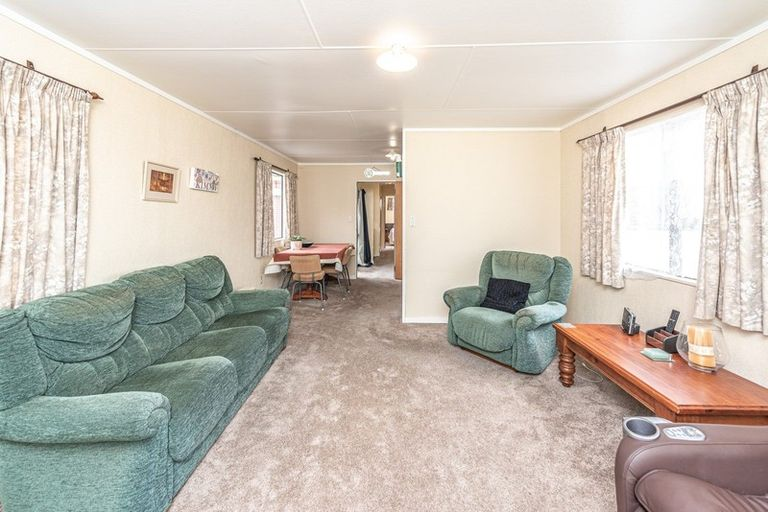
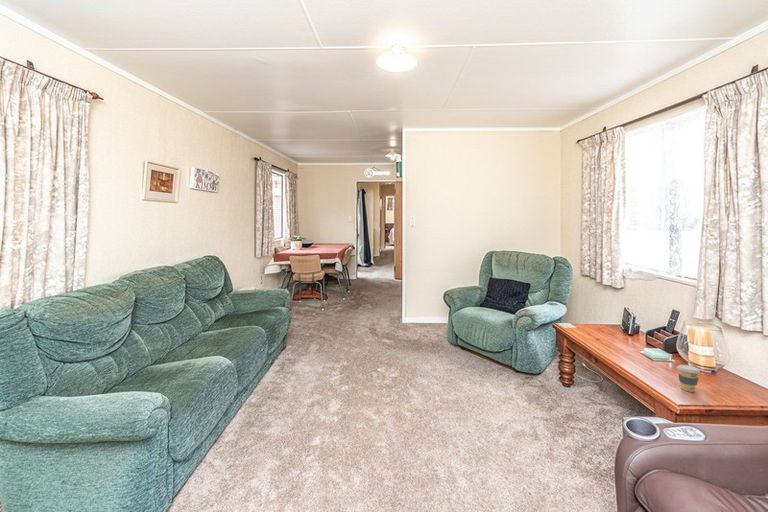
+ coffee cup [676,364,701,393]
